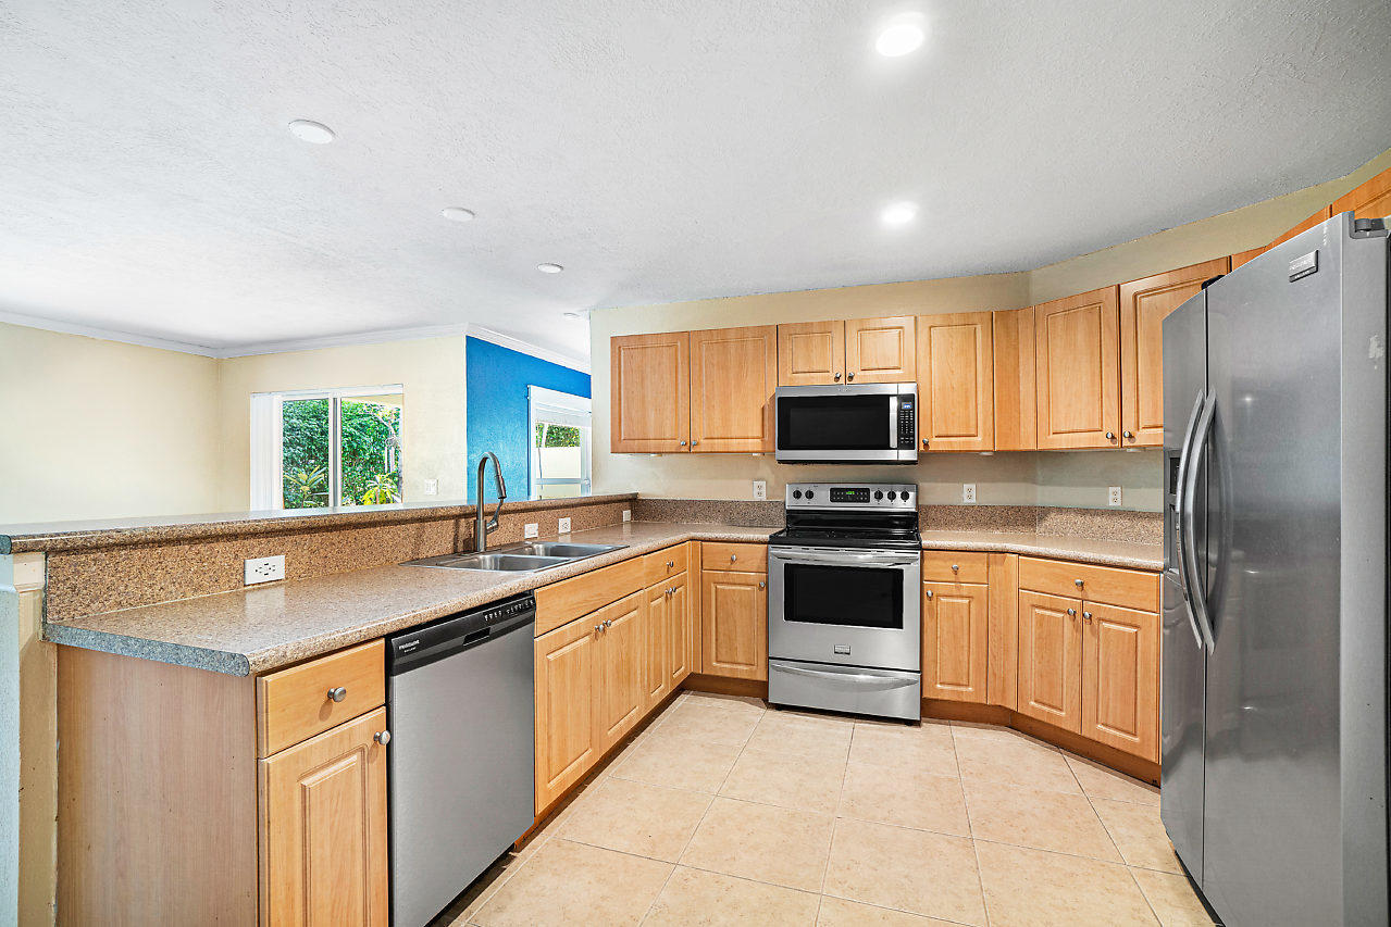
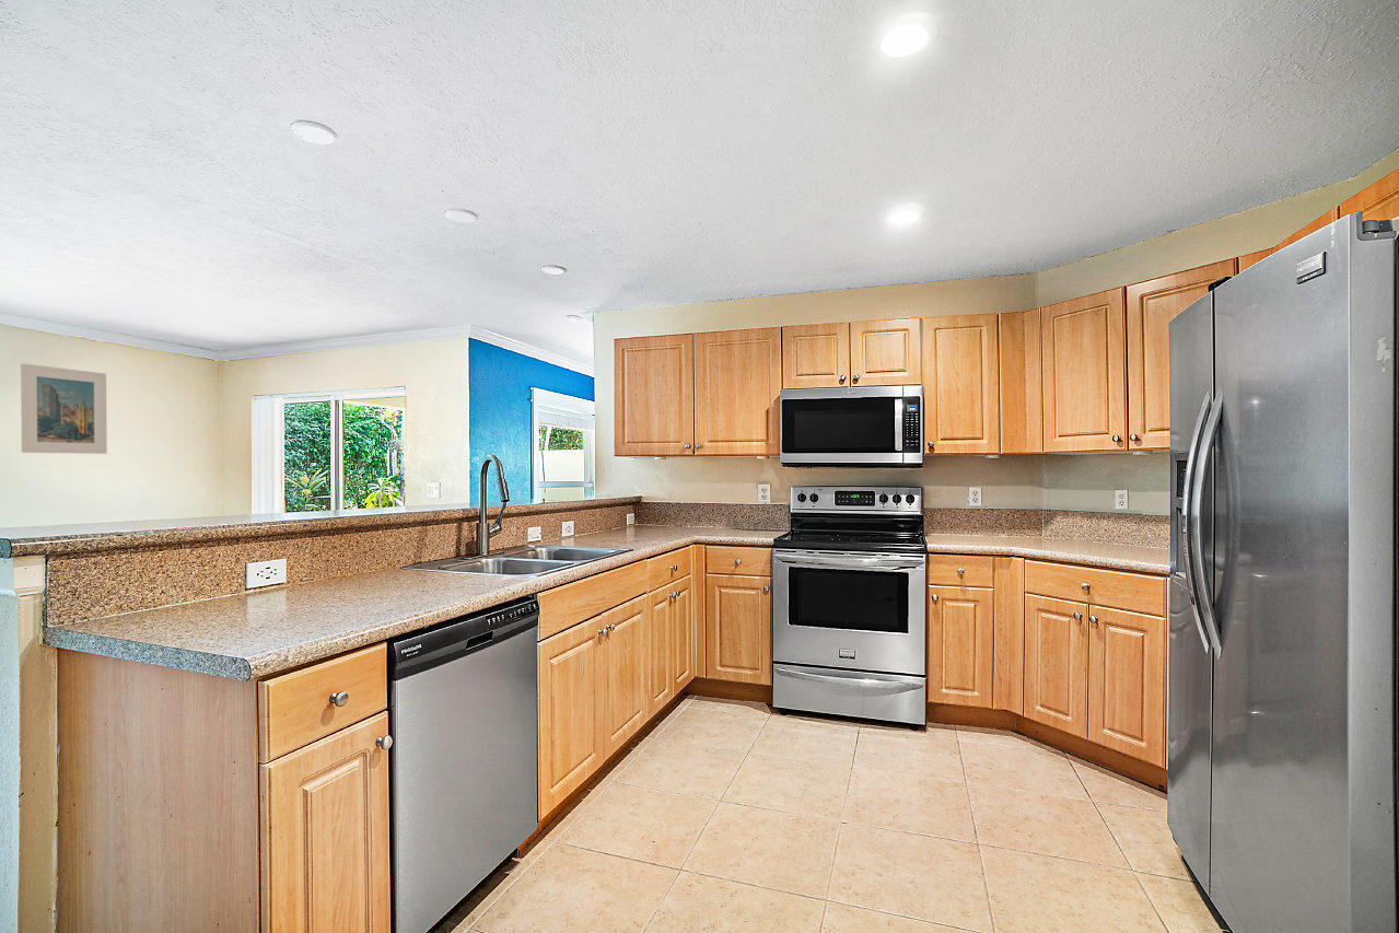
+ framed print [20,363,108,455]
